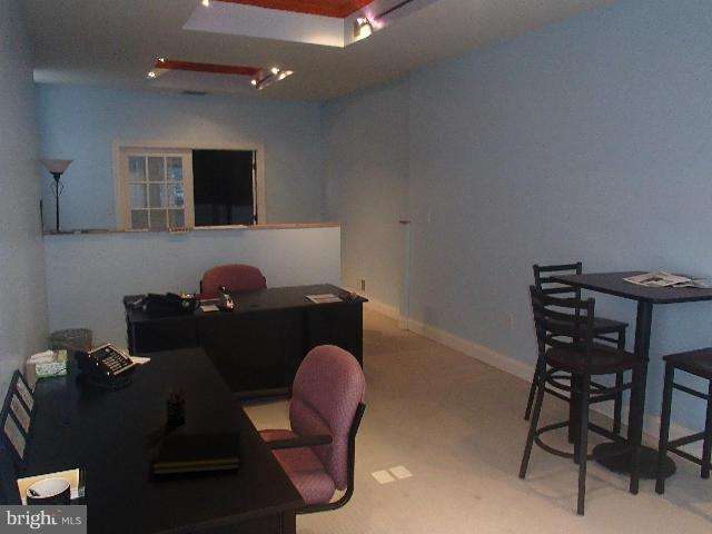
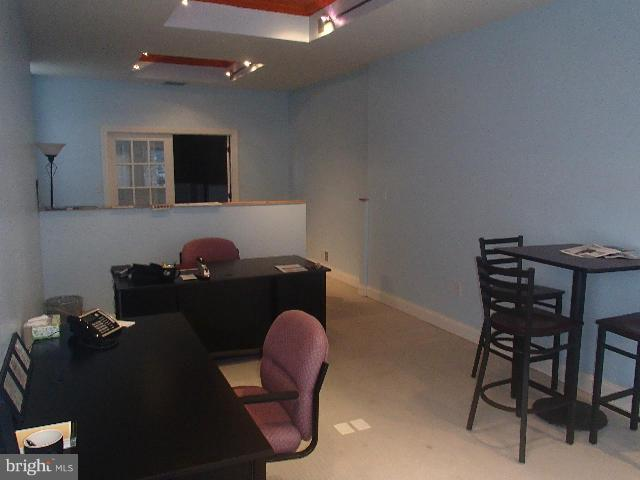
- notepad [152,429,241,475]
- pen holder [165,386,188,426]
